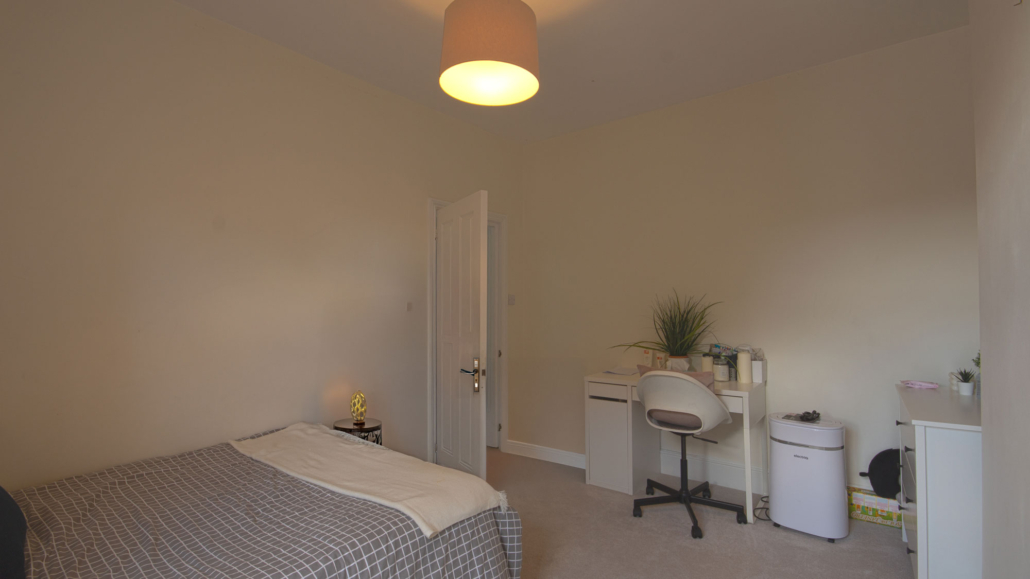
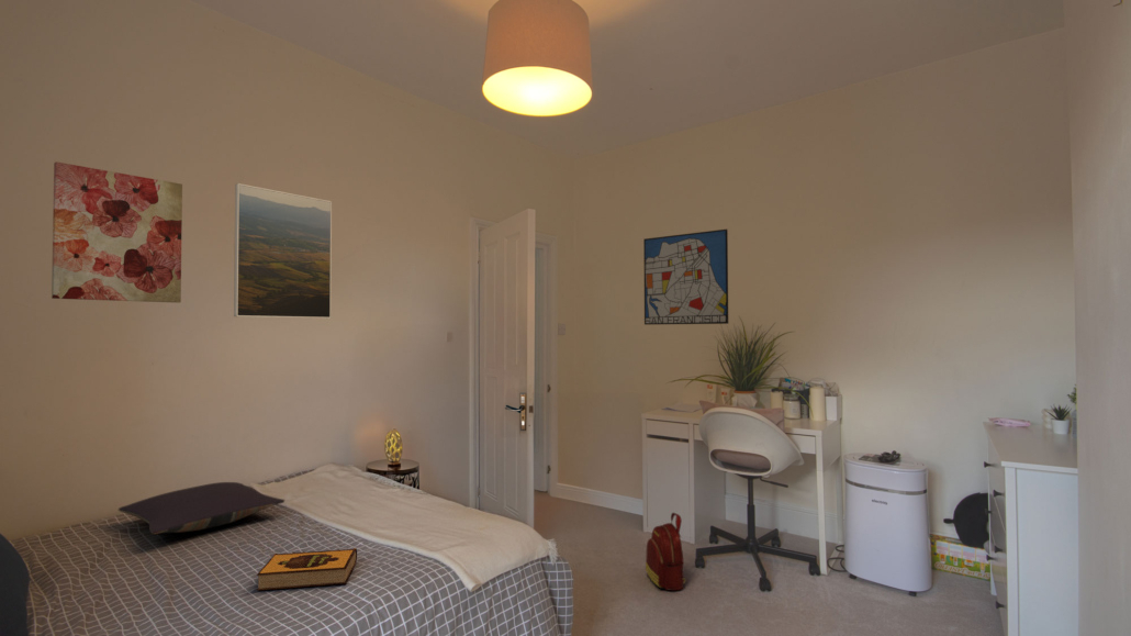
+ pillow [117,481,285,535]
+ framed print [233,182,333,320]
+ backpack [645,512,686,592]
+ wall art [642,228,729,326]
+ wall art [51,160,183,304]
+ hardback book [256,547,358,591]
